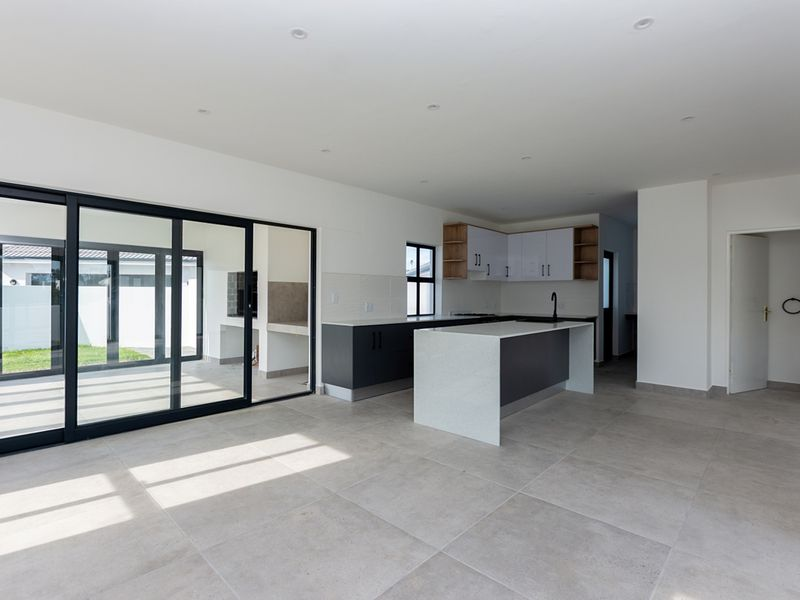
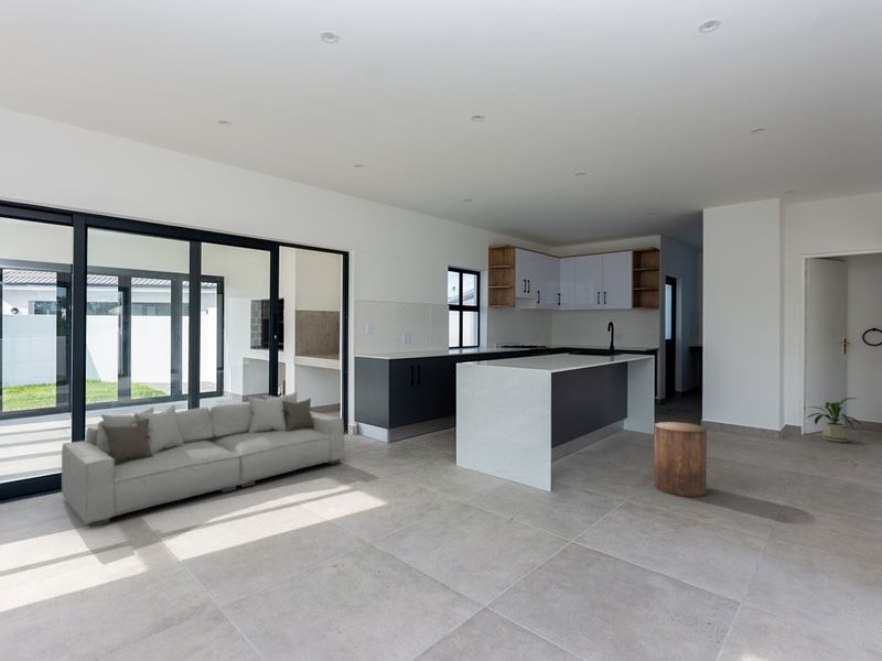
+ house plant [805,397,863,443]
+ sofa [61,391,345,529]
+ stool [653,421,708,498]
